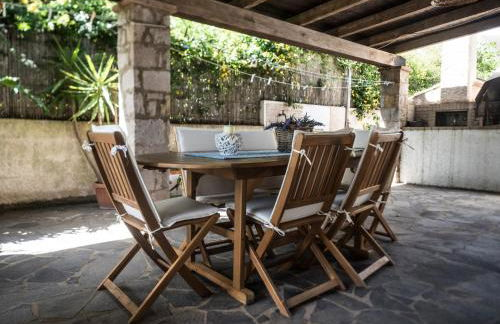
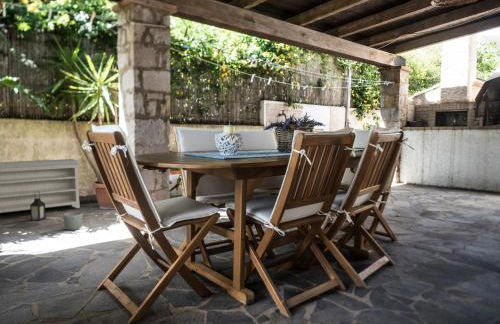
+ bench [0,158,82,214]
+ planter [62,211,83,231]
+ lantern [29,192,47,222]
